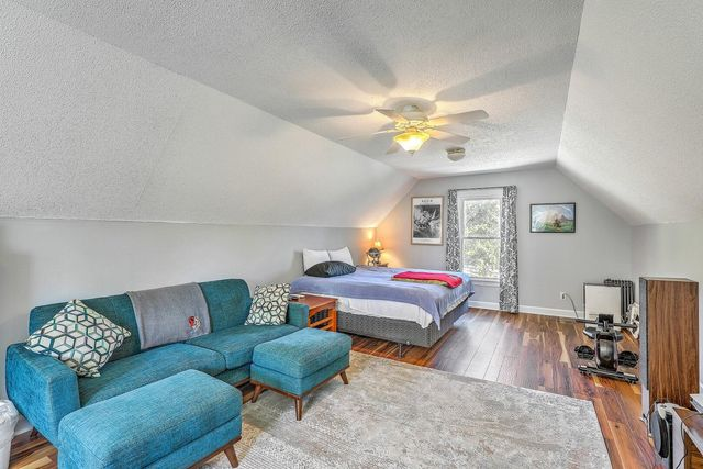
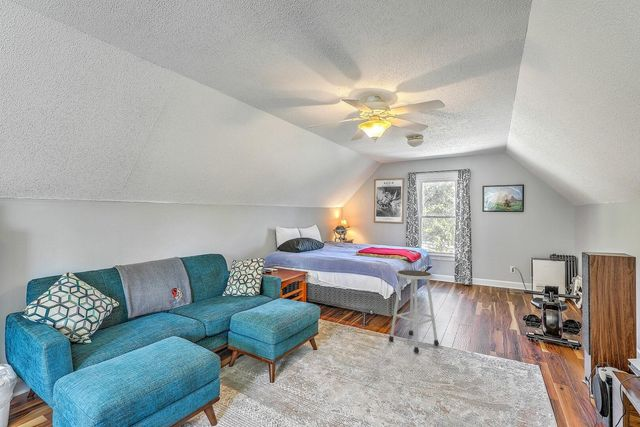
+ stool [388,269,440,354]
